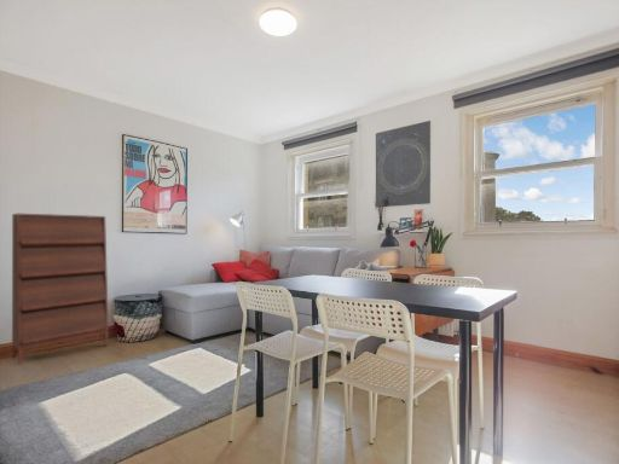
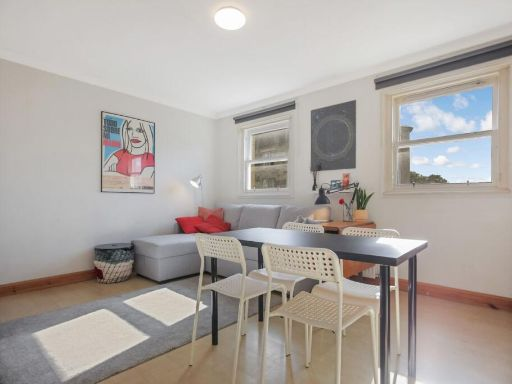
- shoe cabinet [11,213,110,366]
